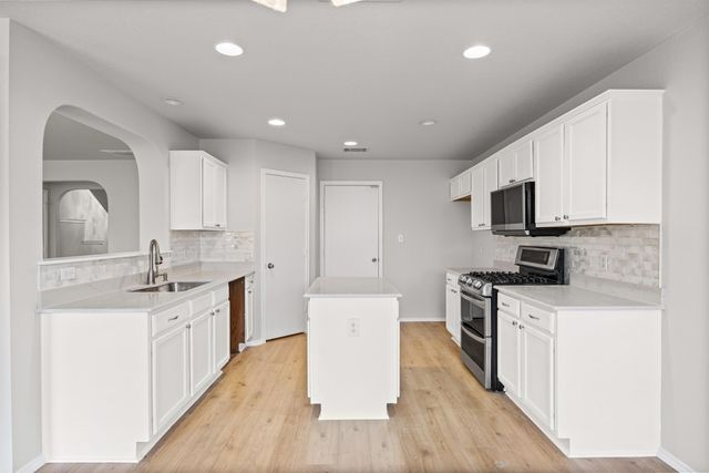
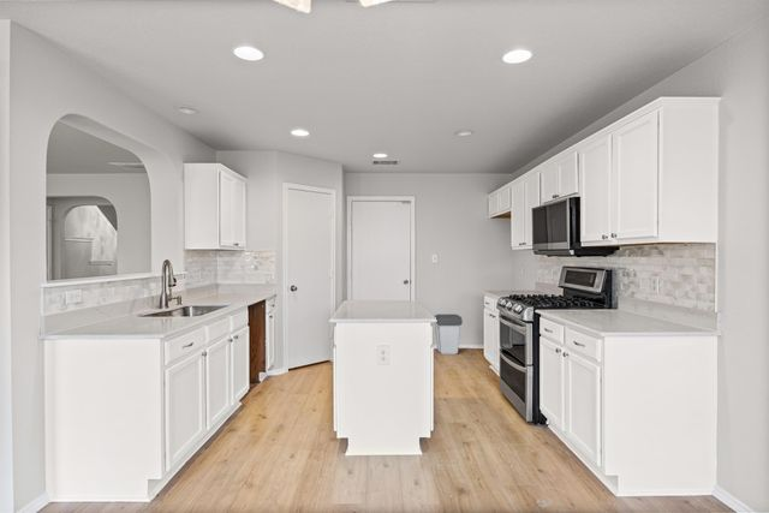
+ trash can [434,314,464,356]
